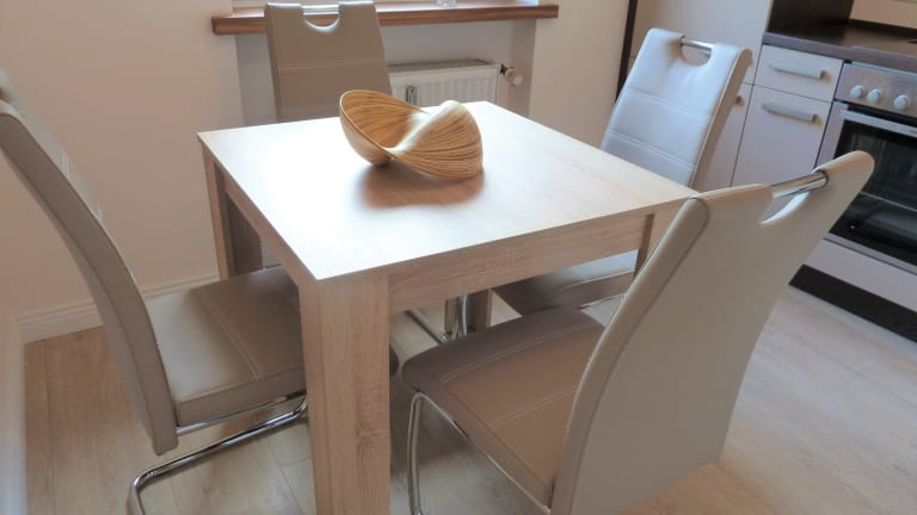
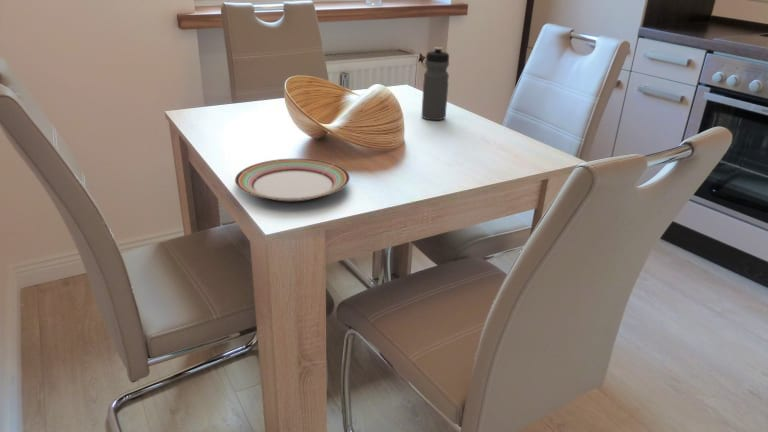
+ water bottle [421,46,450,121]
+ plate [234,157,351,202]
